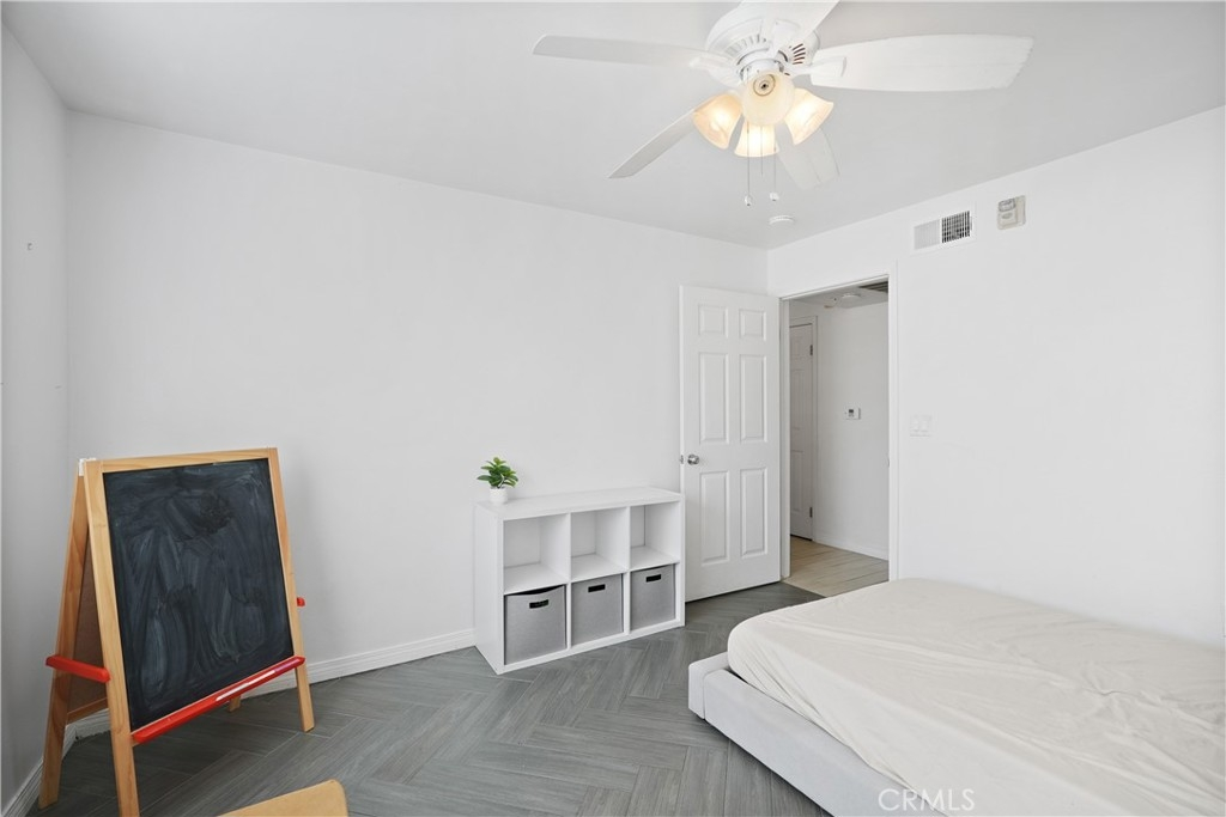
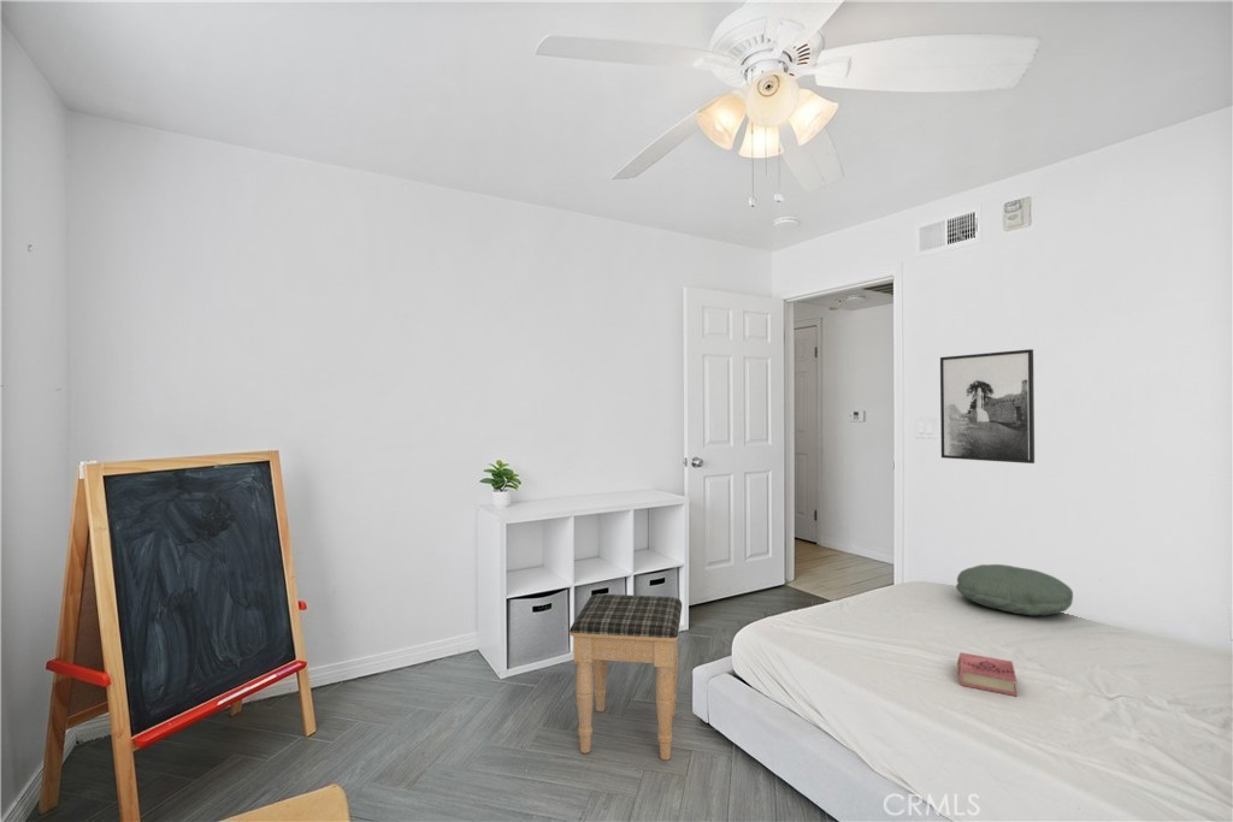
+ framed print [939,348,1036,465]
+ footstool [568,593,683,761]
+ book [956,651,1019,697]
+ pillow [955,563,1074,616]
